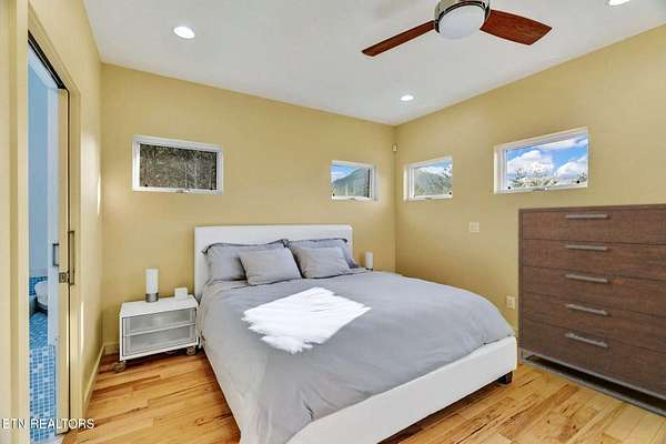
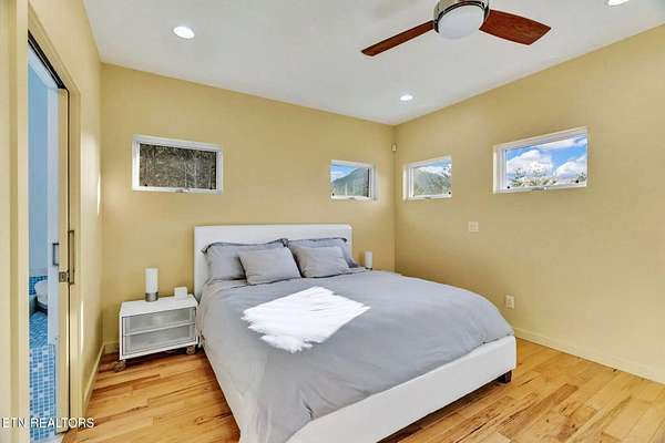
- dresser [517,202,666,417]
